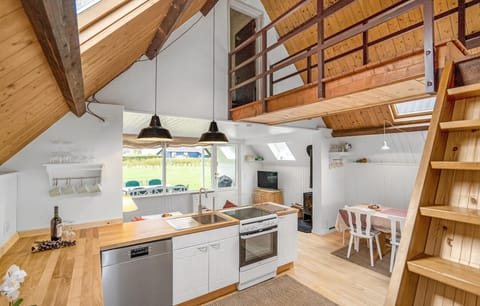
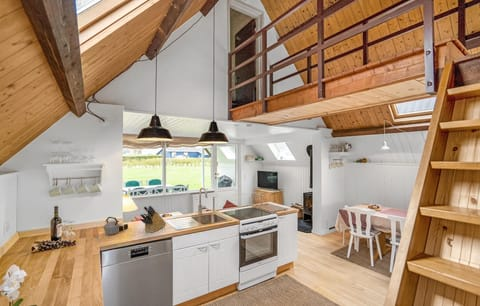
+ knife block [139,205,167,233]
+ kettle [102,216,129,236]
